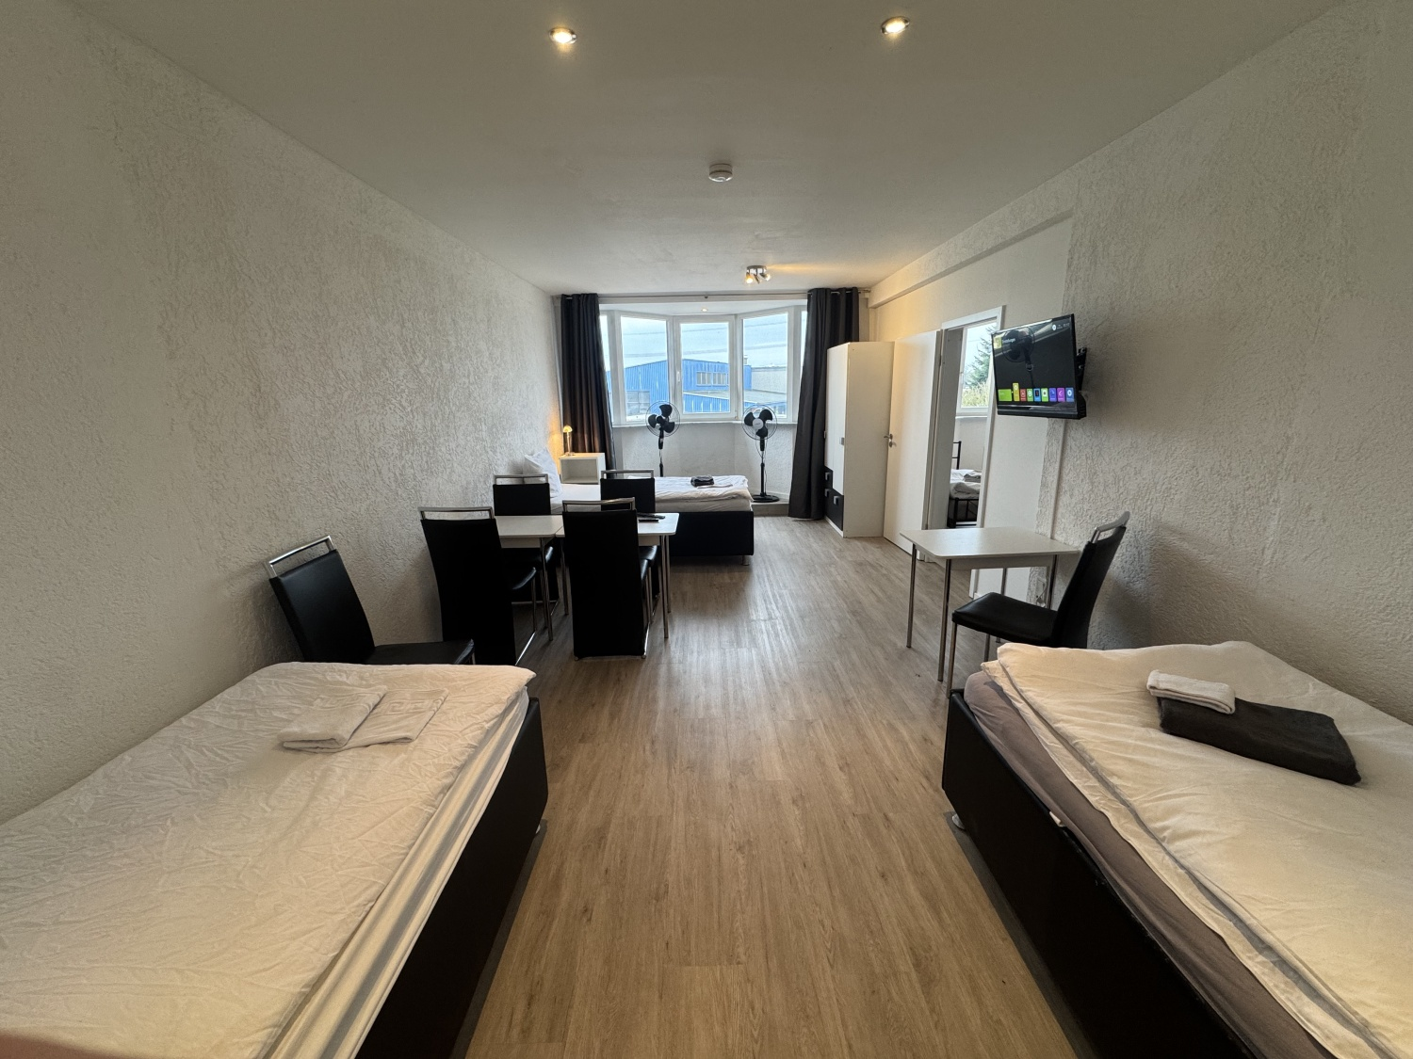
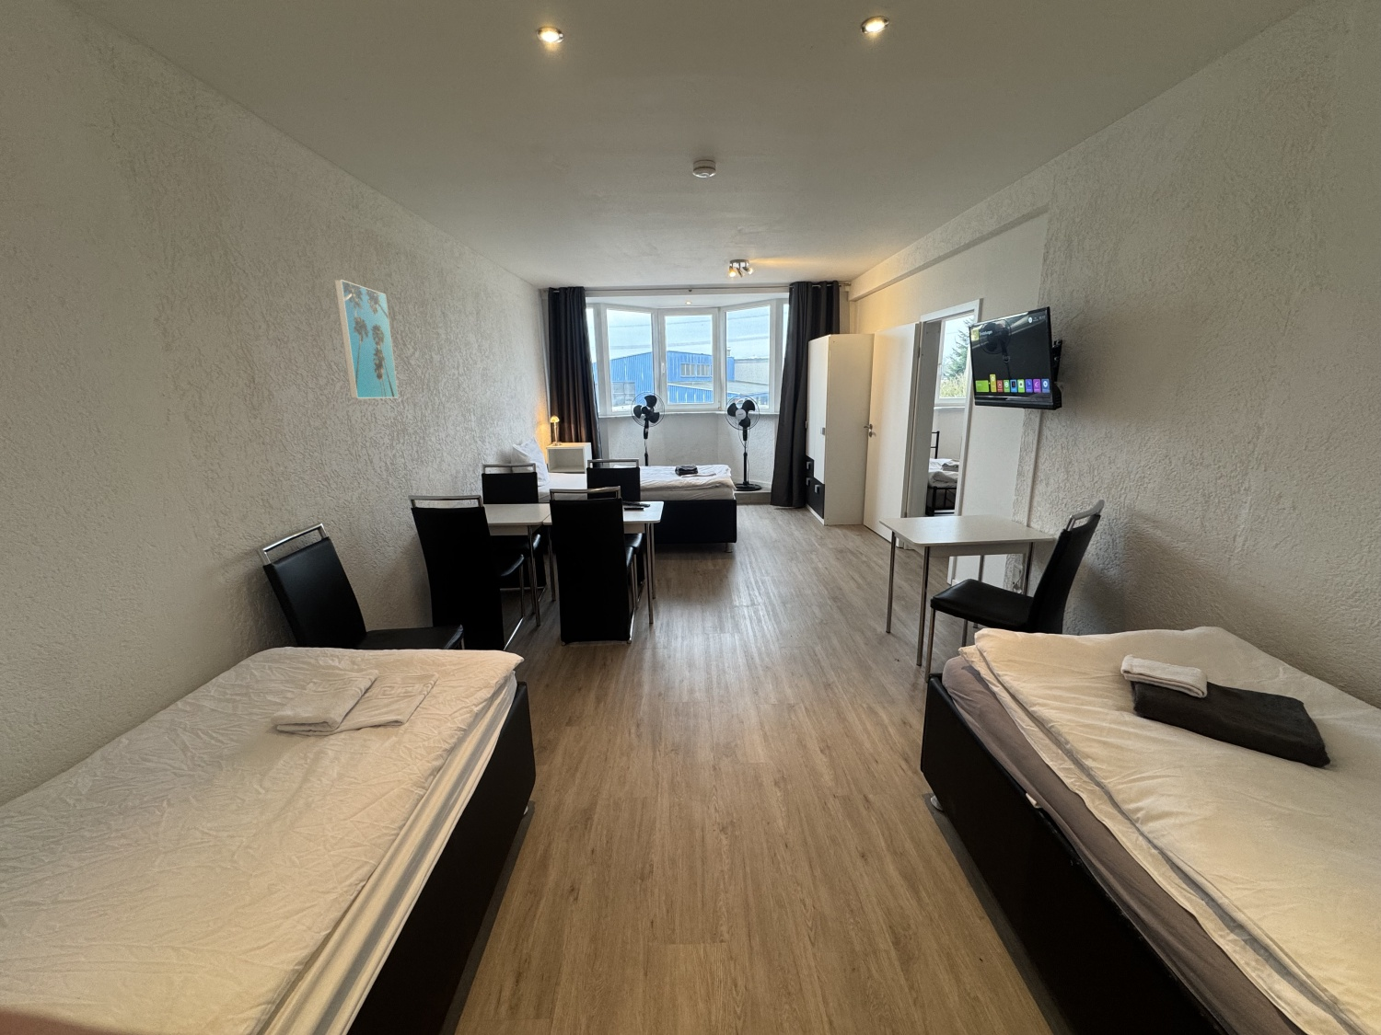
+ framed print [333,278,399,399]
